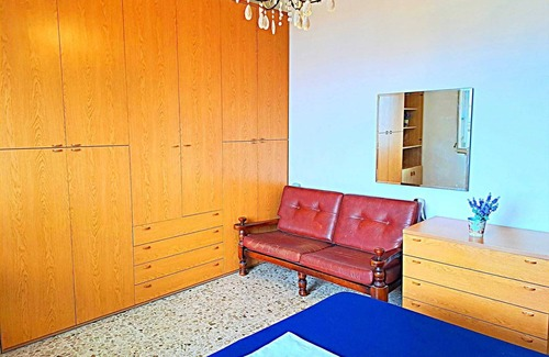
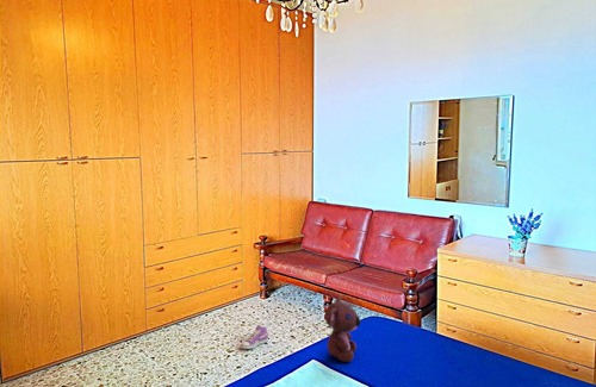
+ sneaker [241,324,269,350]
+ teddy bear [324,294,362,363]
